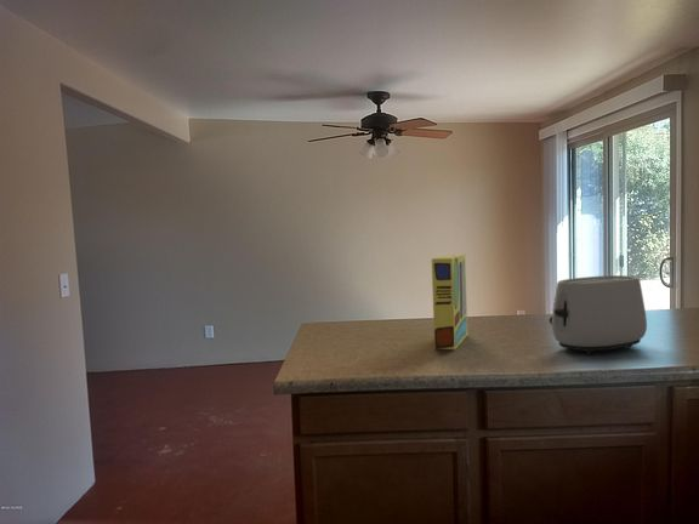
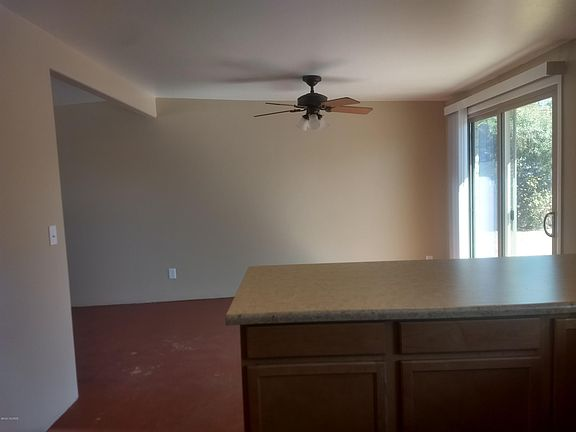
- toaster [549,274,648,355]
- cereal box [431,254,468,351]
